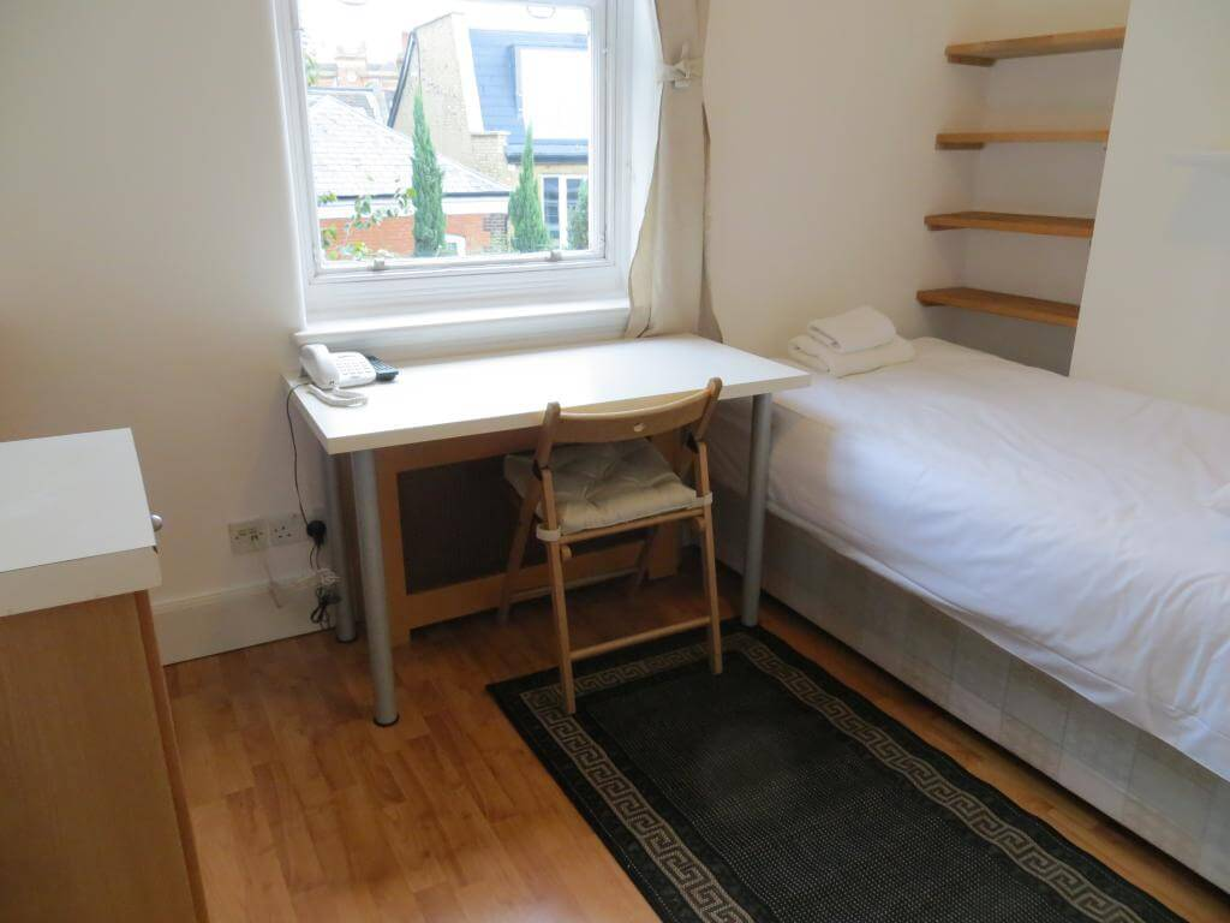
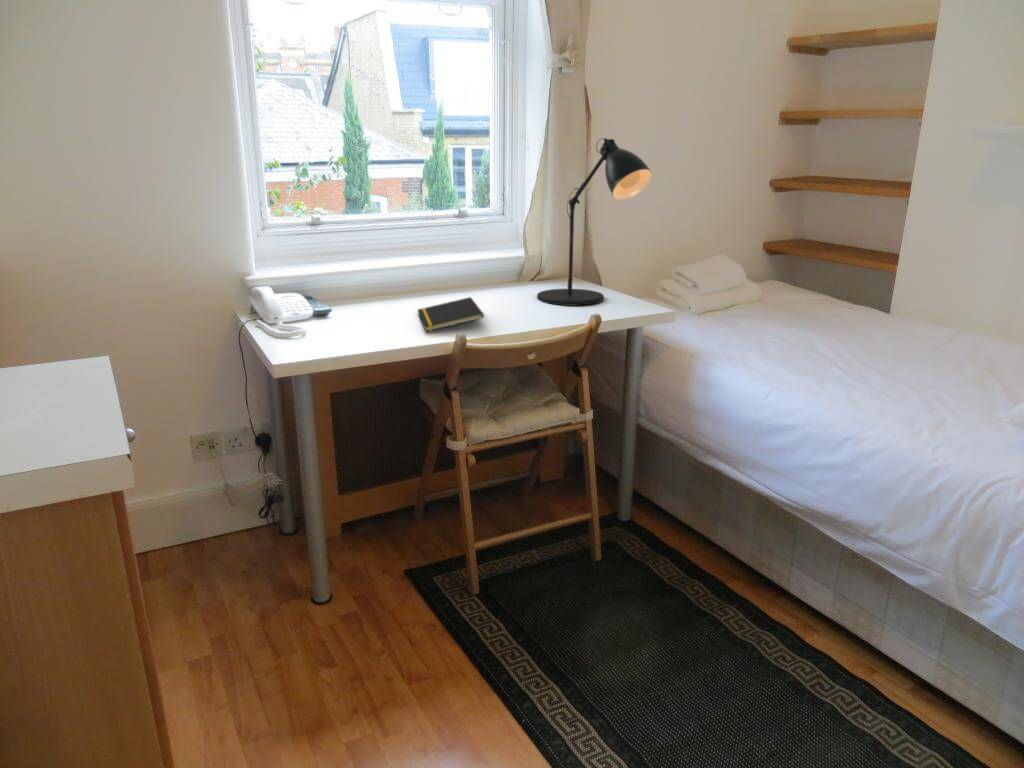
+ notepad [416,296,485,333]
+ desk lamp [536,137,654,307]
